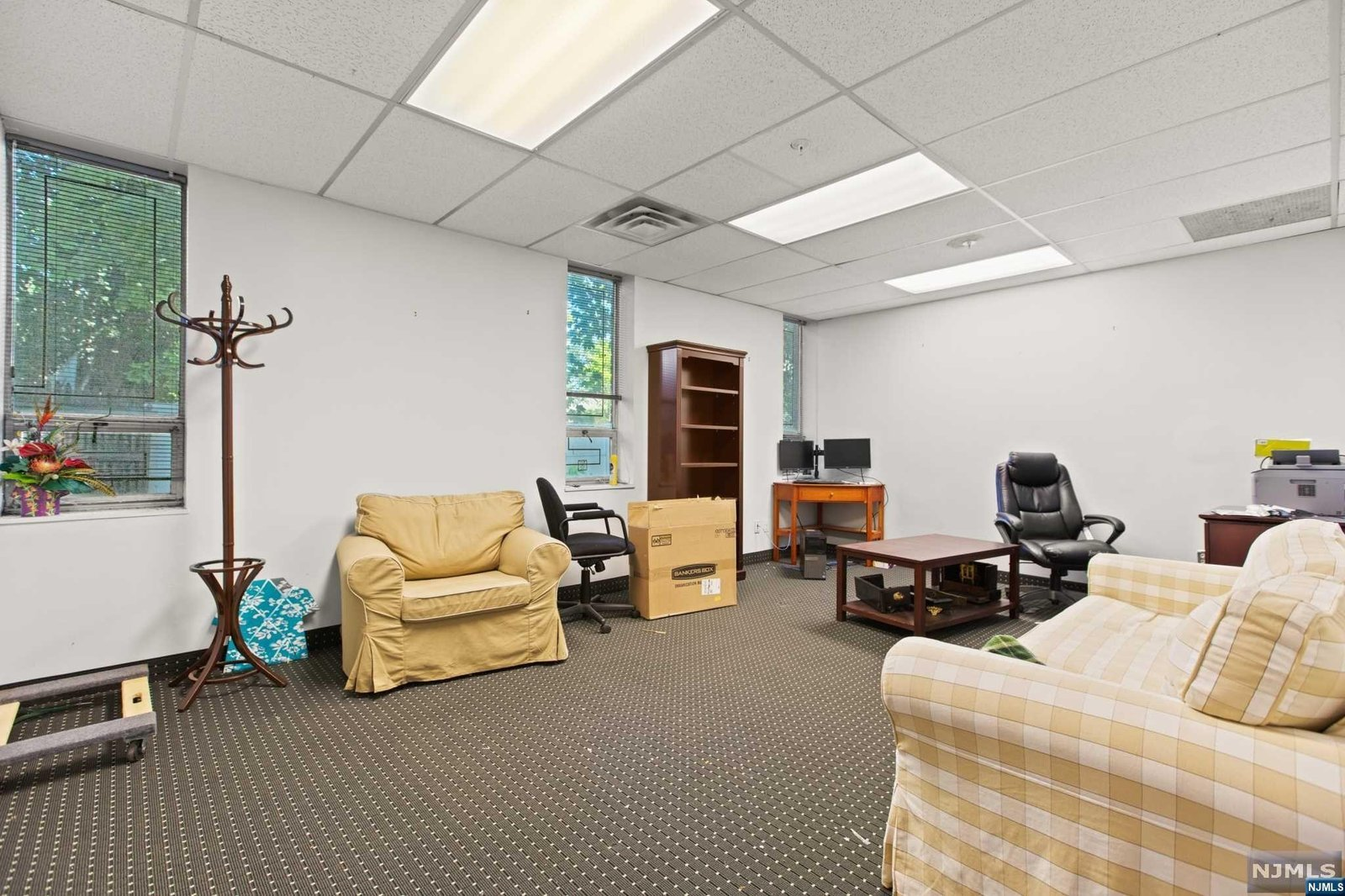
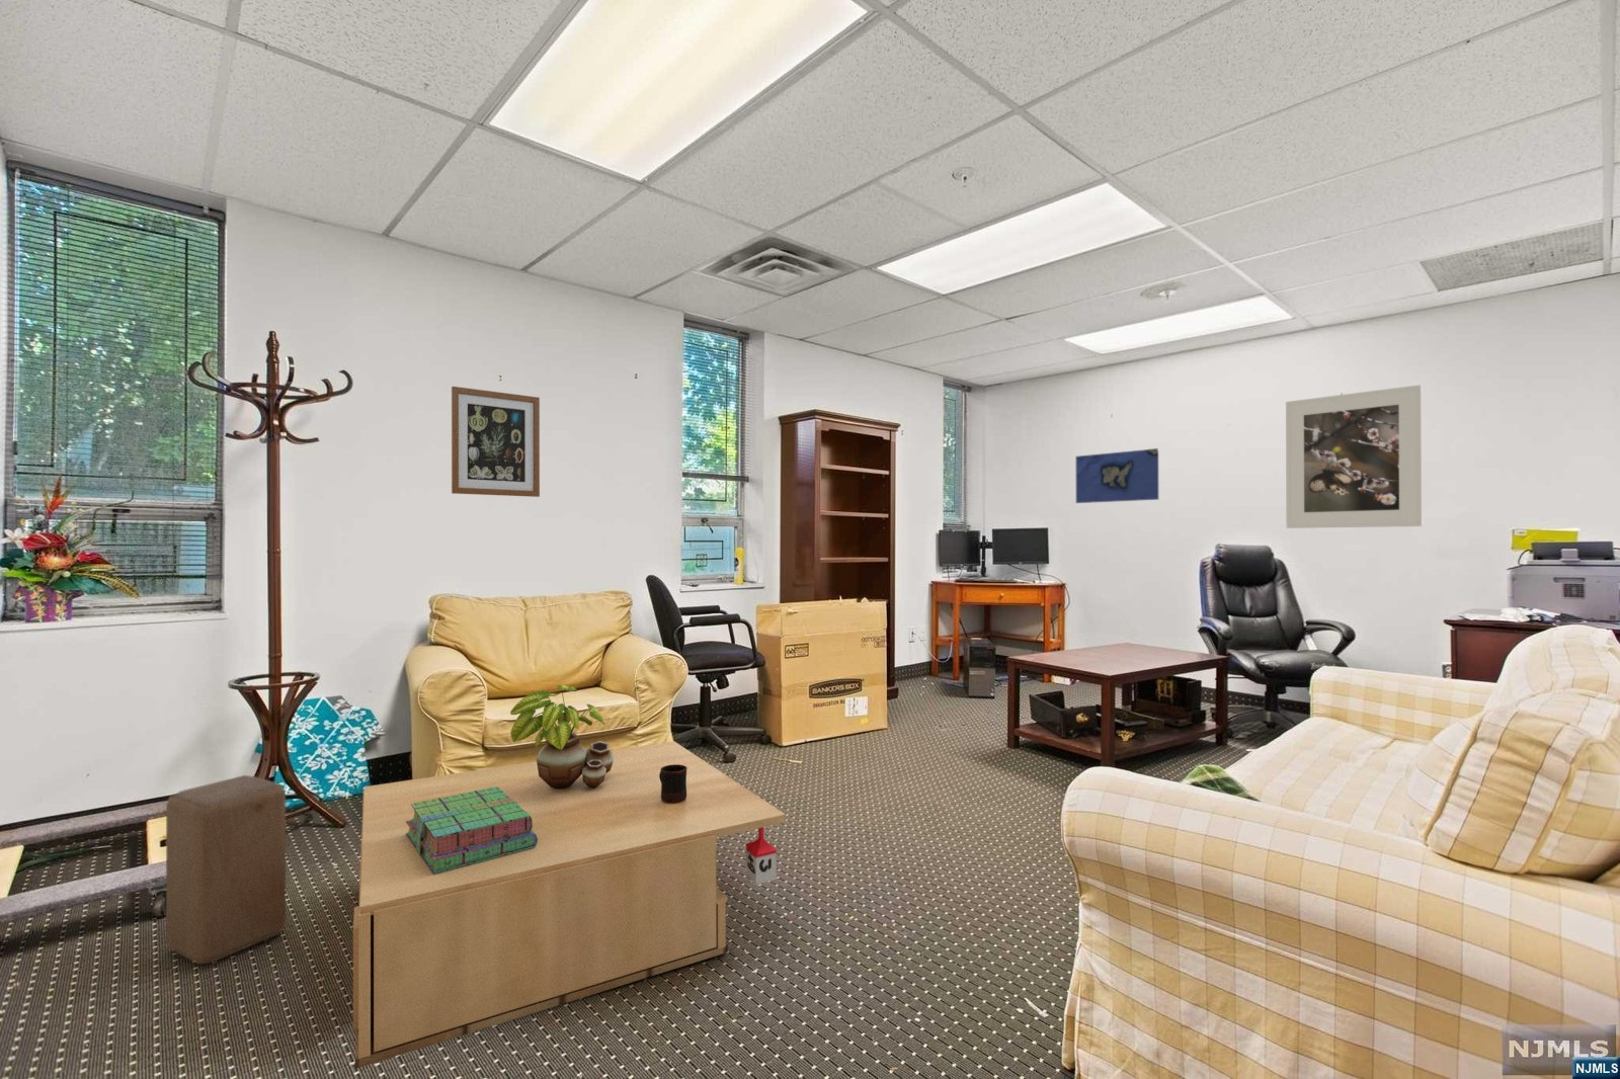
+ stool [165,774,287,966]
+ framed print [1285,384,1422,530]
+ stack of books [406,786,537,873]
+ potted plant [509,684,613,790]
+ mug [659,765,688,803]
+ coffee table [353,739,787,1069]
+ wall art [450,385,541,499]
+ map [1076,448,1160,505]
